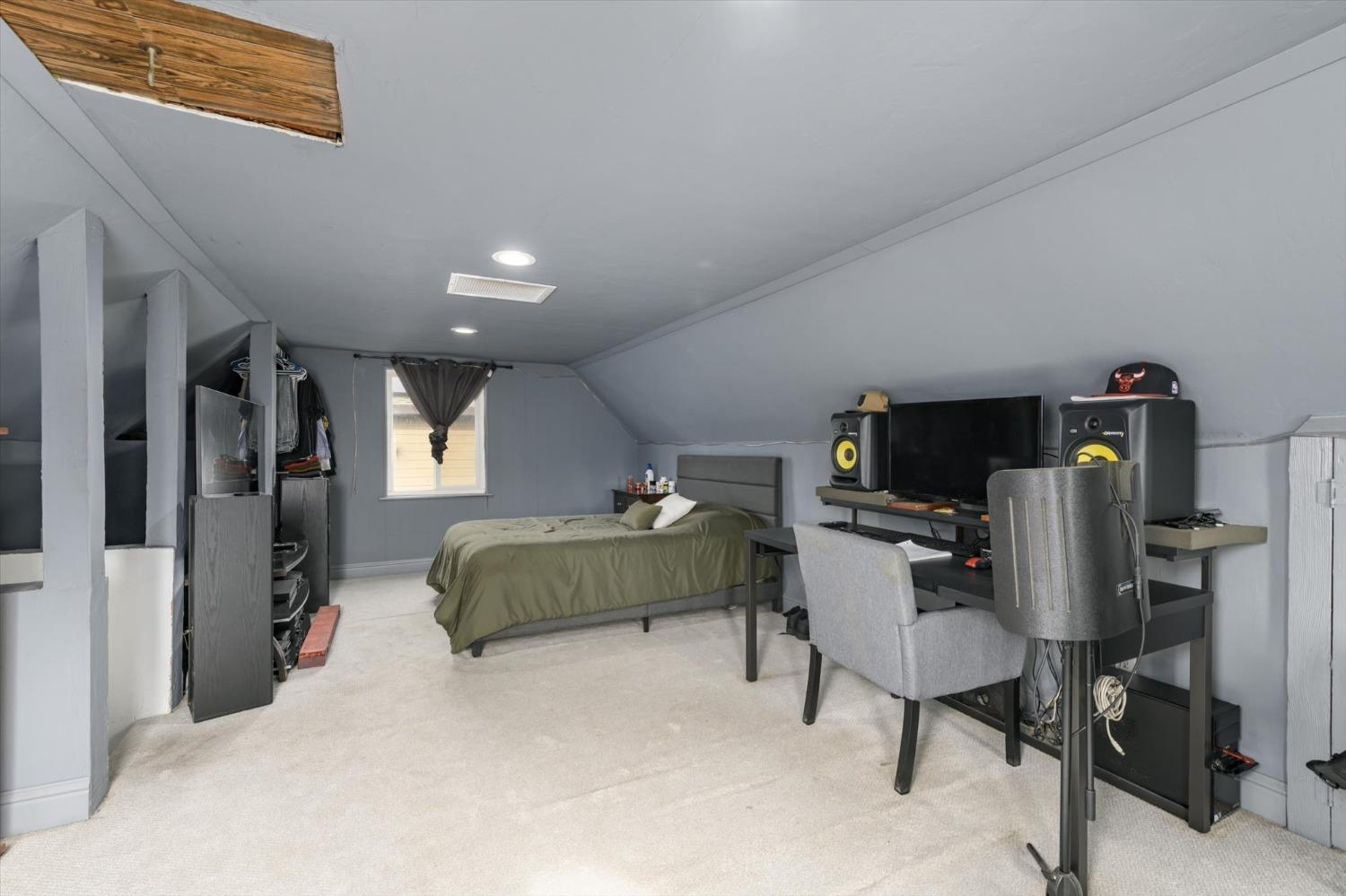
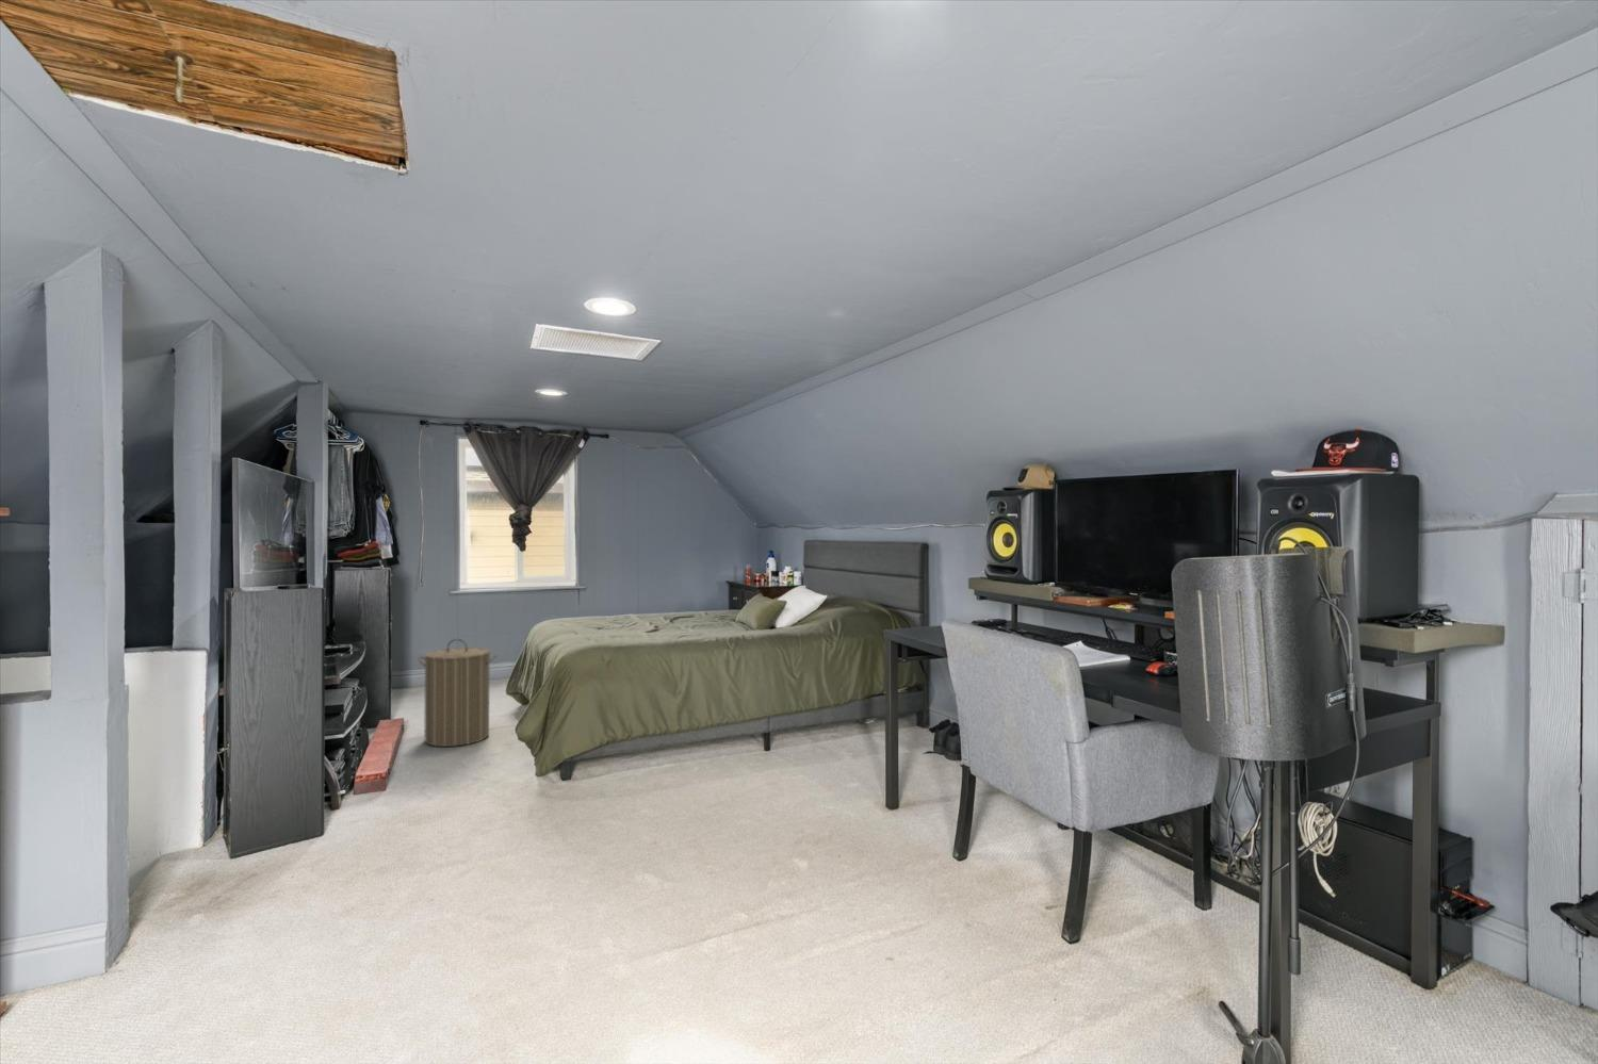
+ laundry hamper [417,638,499,748]
